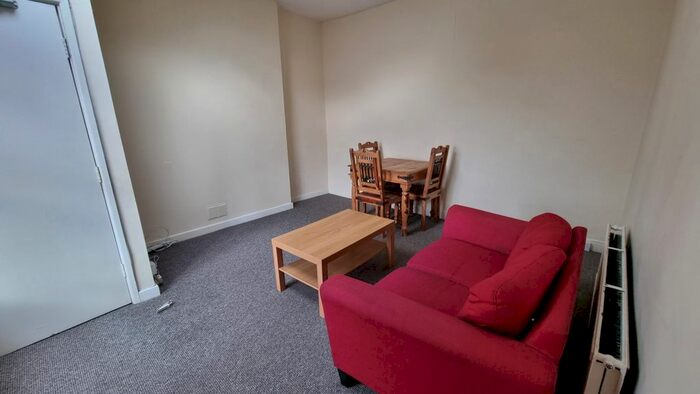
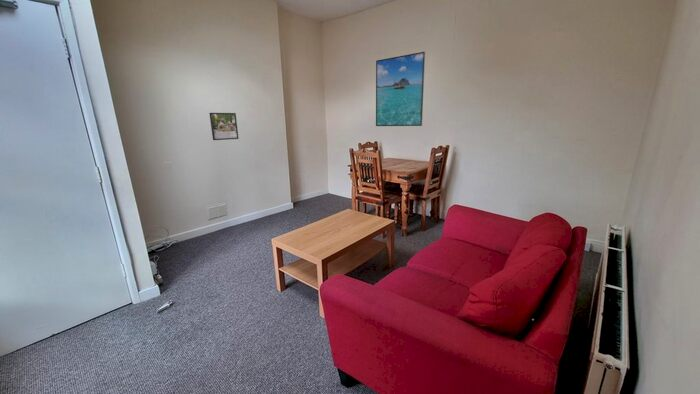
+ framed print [375,51,426,127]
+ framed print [208,112,240,141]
